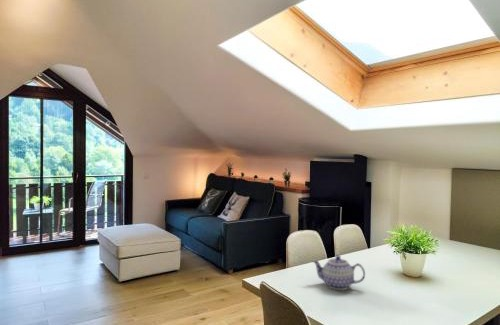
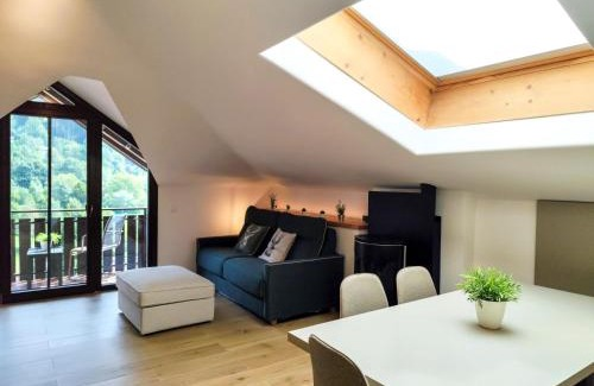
- teapot [311,255,366,291]
